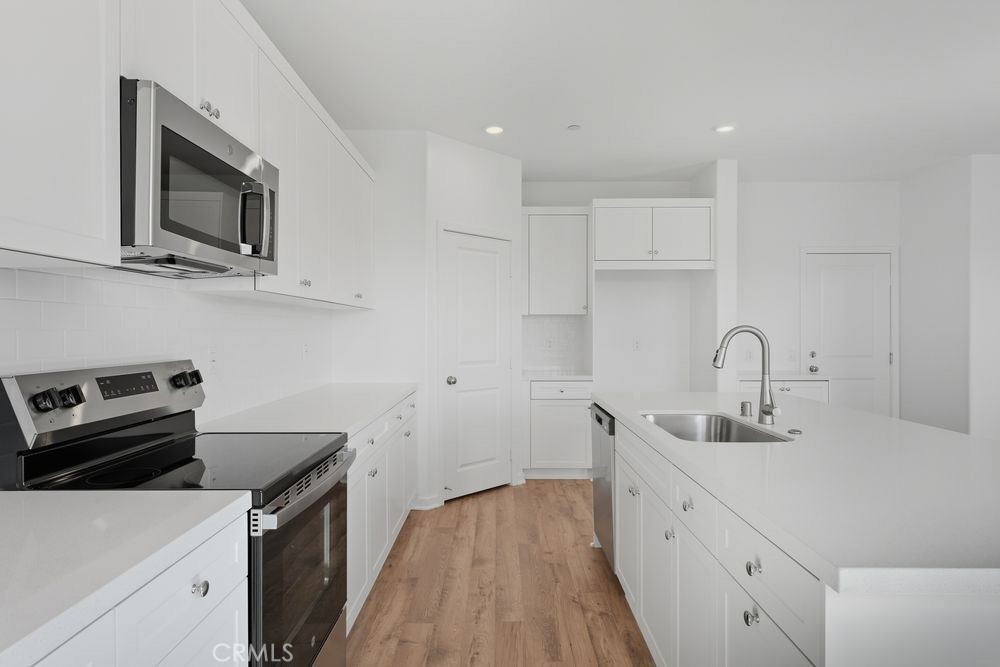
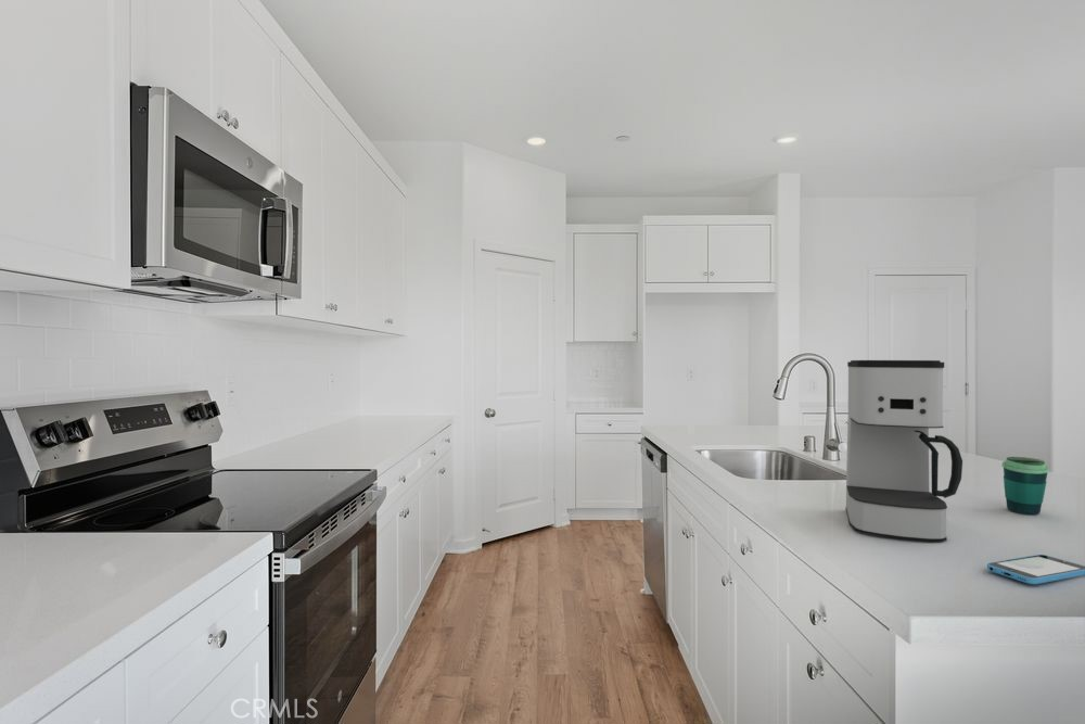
+ smartphone [986,554,1085,585]
+ coffee maker [844,359,963,543]
+ cup [1001,456,1050,516]
